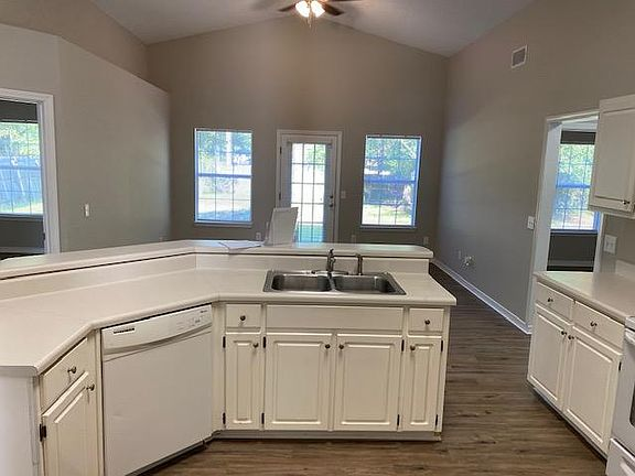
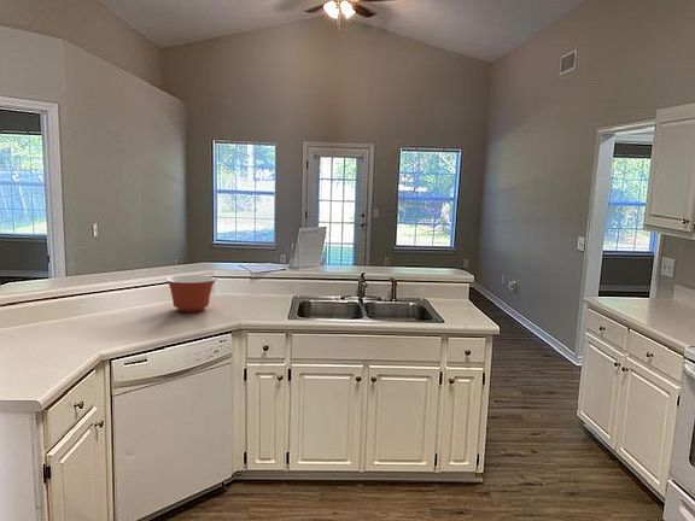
+ mixing bowl [164,274,217,314]
